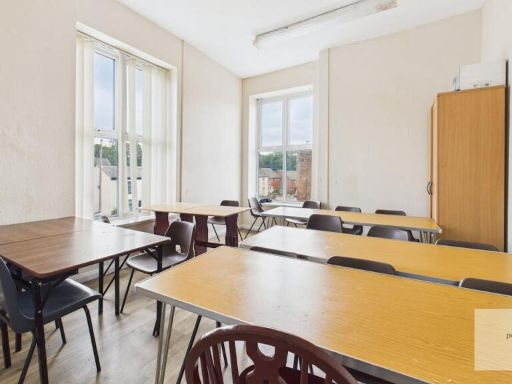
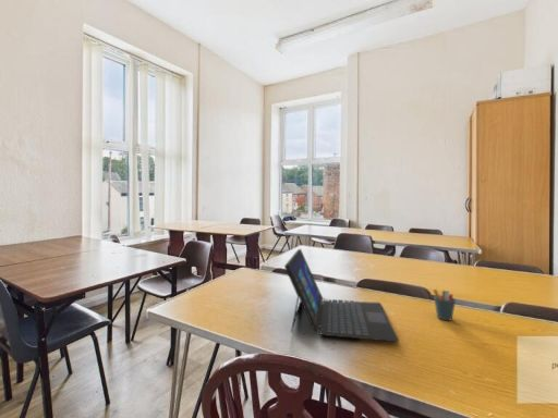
+ pen holder [433,288,457,321]
+ laptop [283,248,400,343]
